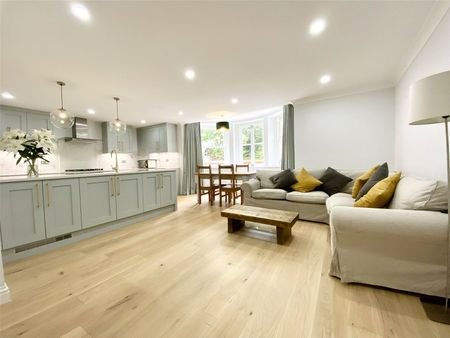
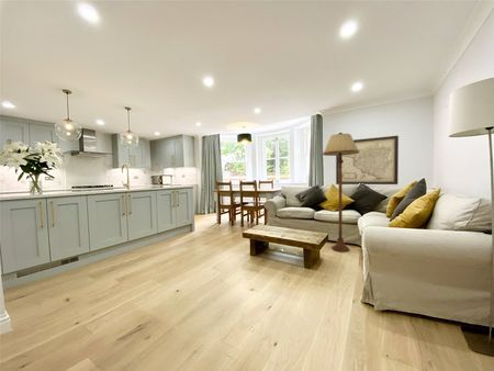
+ floor lamp [322,132,359,254]
+ wall art [335,135,400,186]
